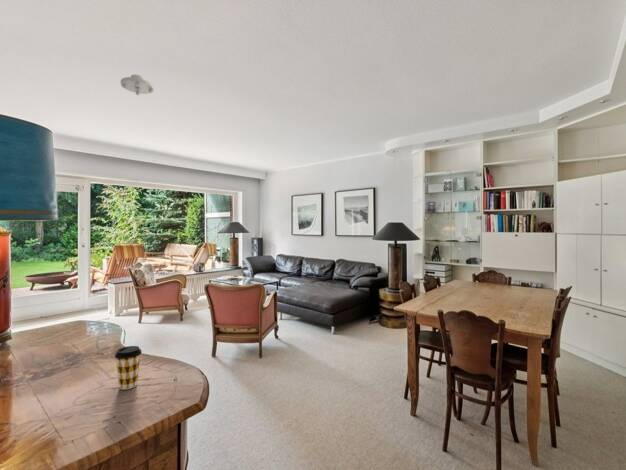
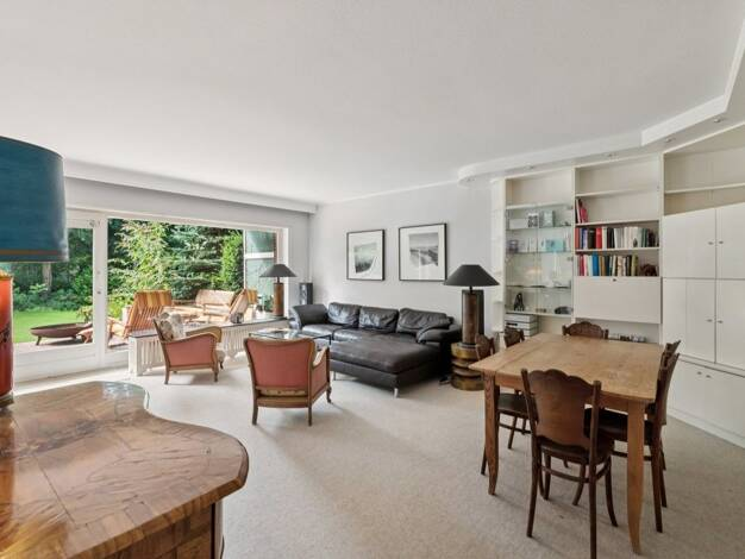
- coffee cup [114,345,143,391]
- ceiling light [120,74,155,96]
